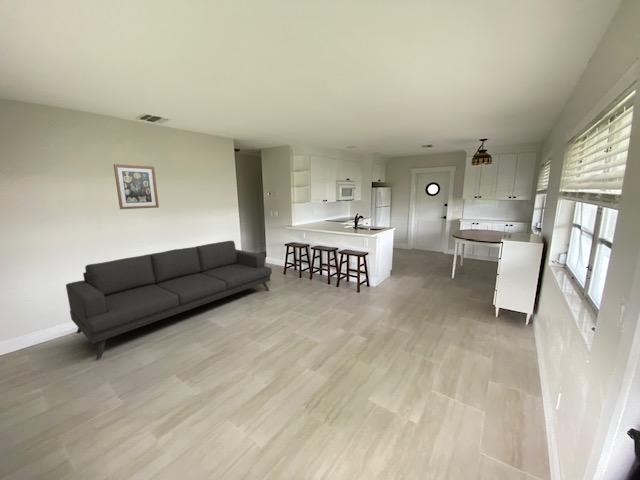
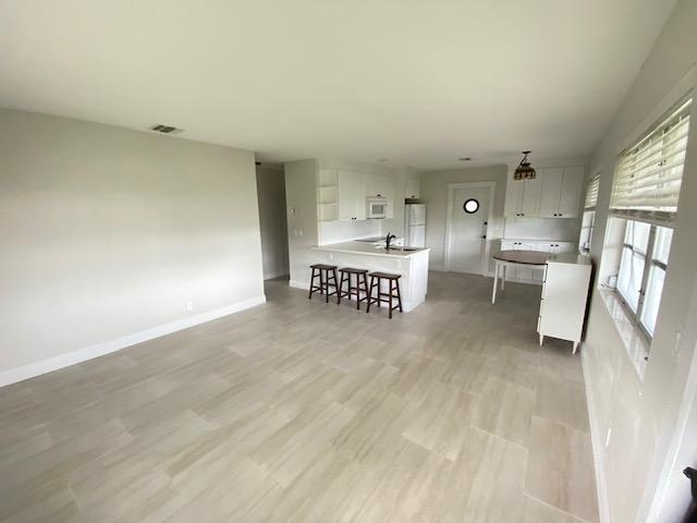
- sofa [65,240,273,360]
- wall art [113,163,160,210]
